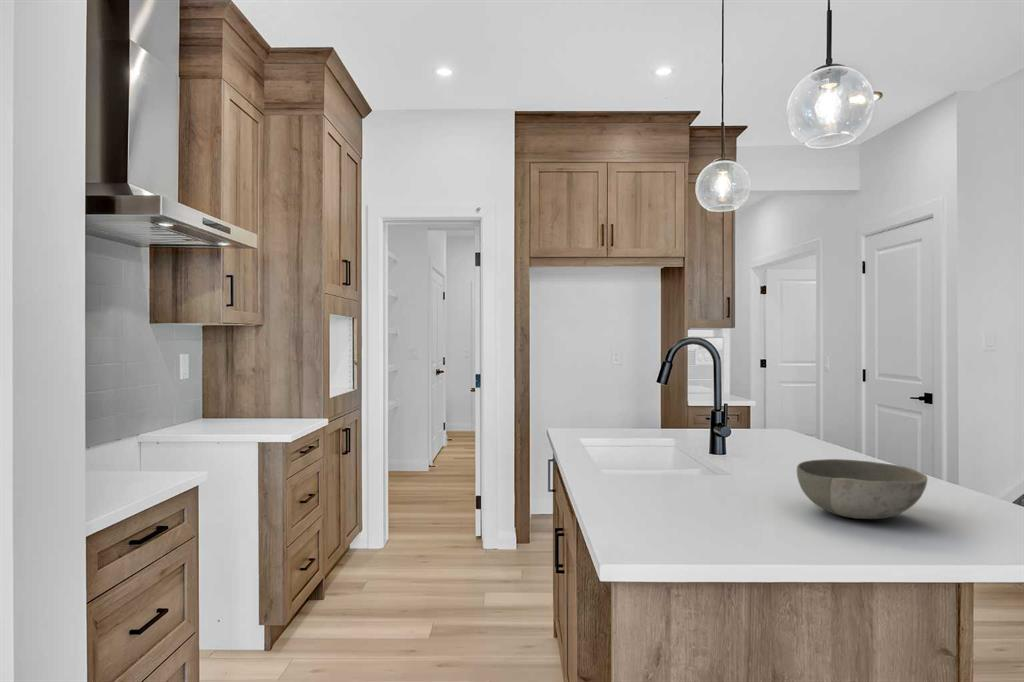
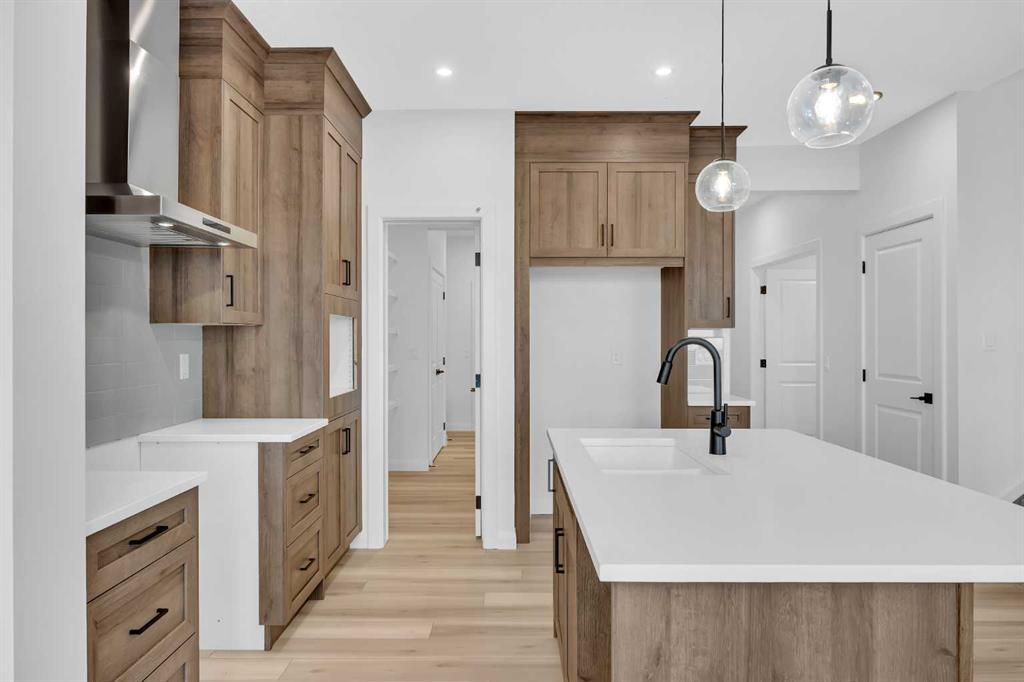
- bowl [796,458,928,520]
